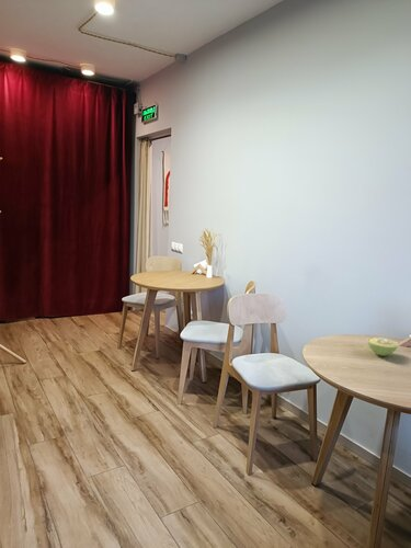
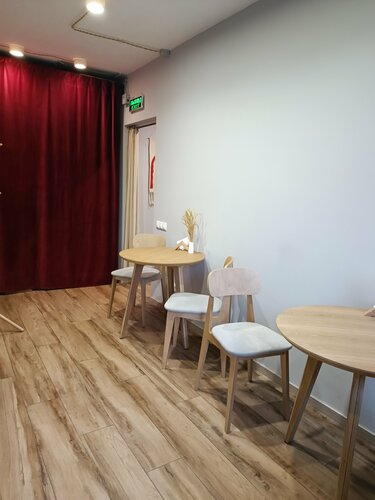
- sugar bowl [366,335,399,357]
